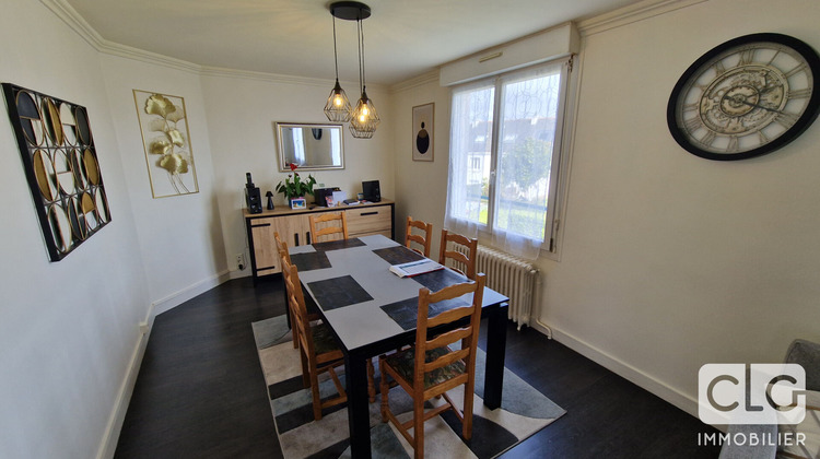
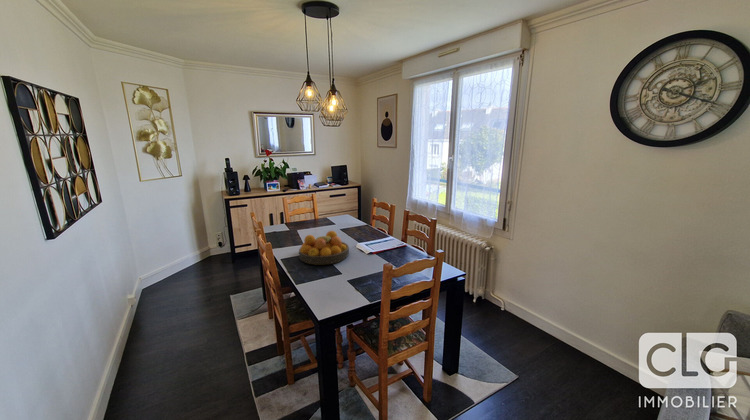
+ fruit bowl [298,230,350,266]
